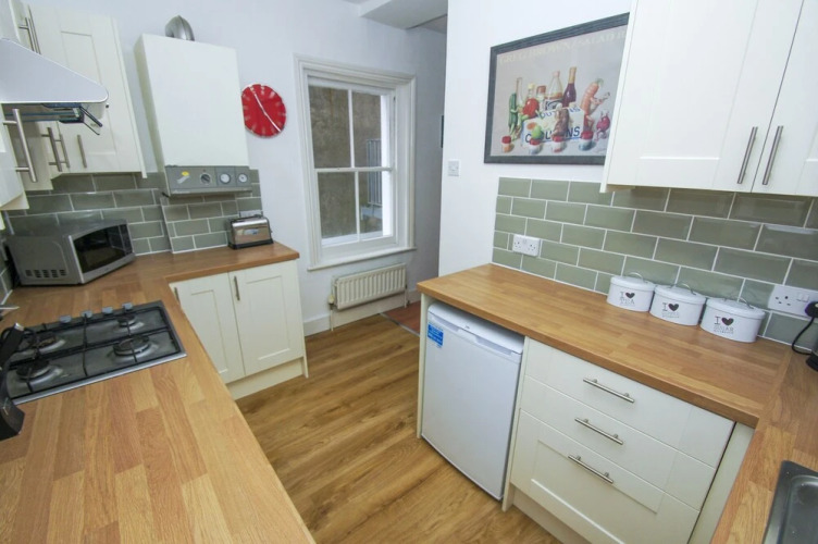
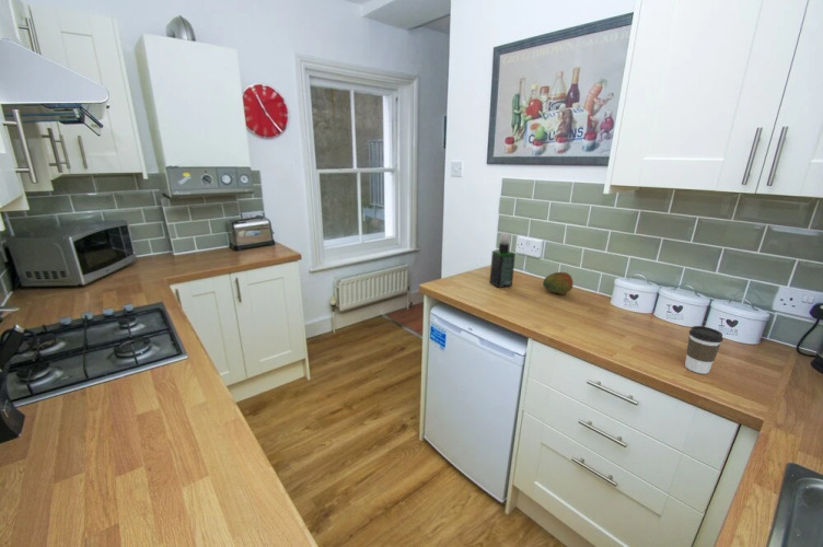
+ fruit [542,271,575,295]
+ spray bottle [489,232,517,289]
+ coffee cup [684,325,725,375]
